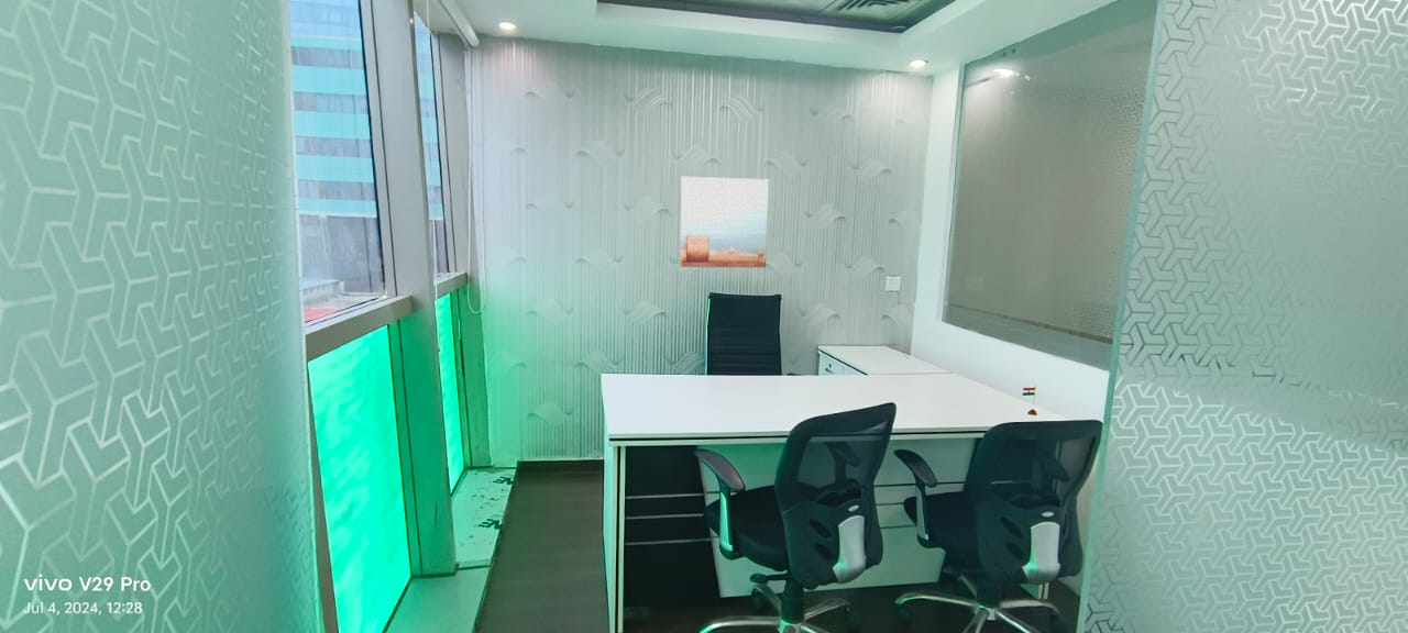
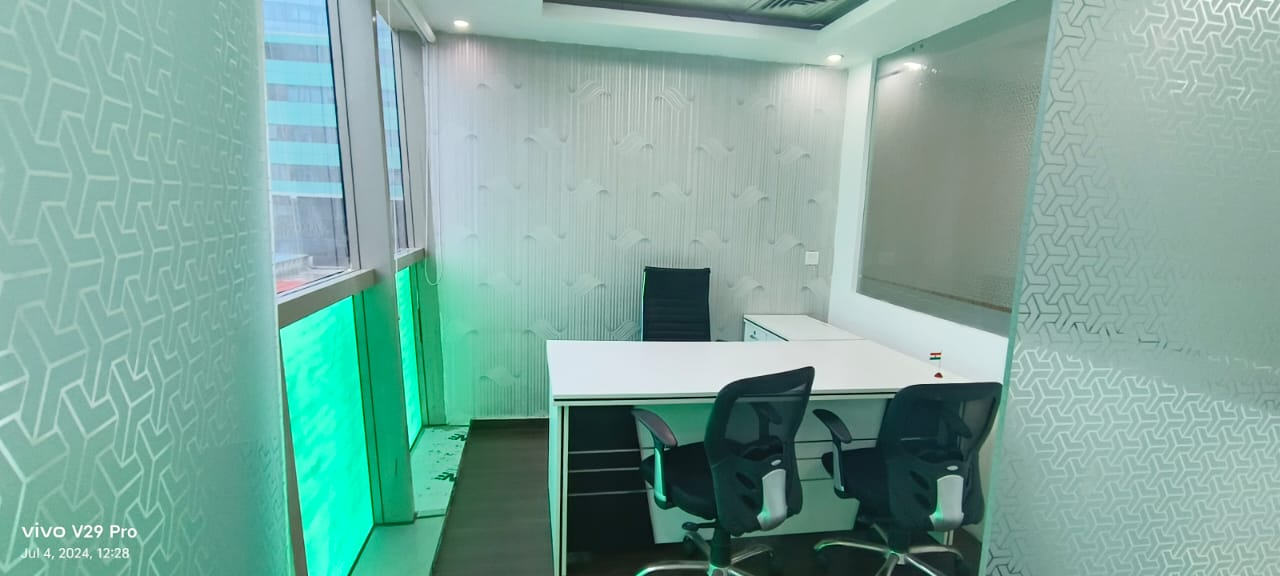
- wall art [680,176,770,268]
